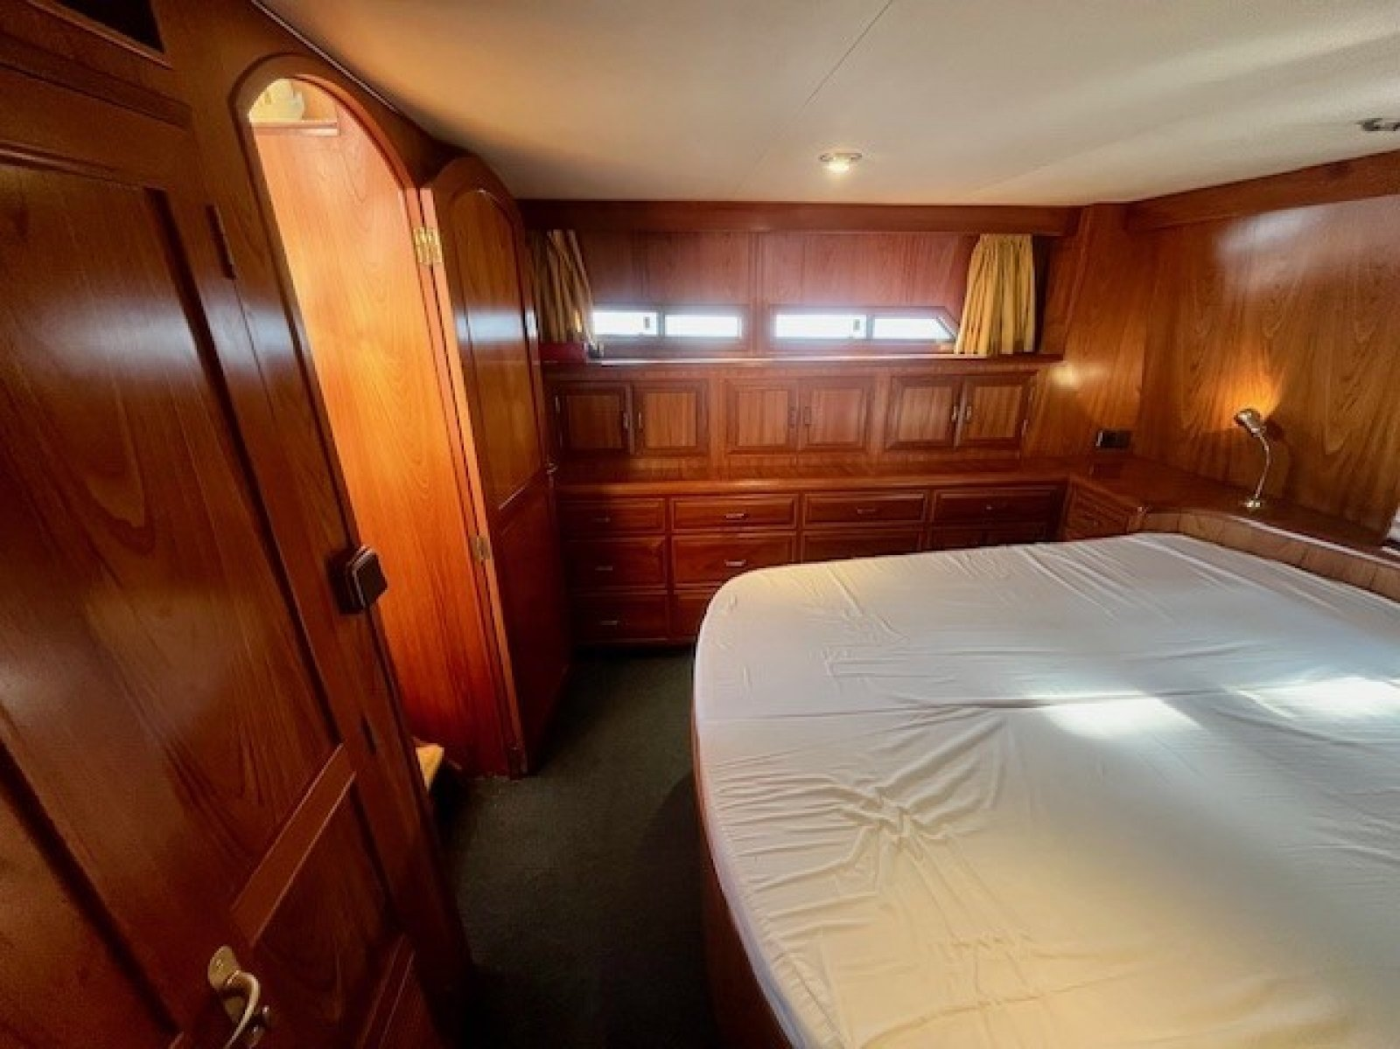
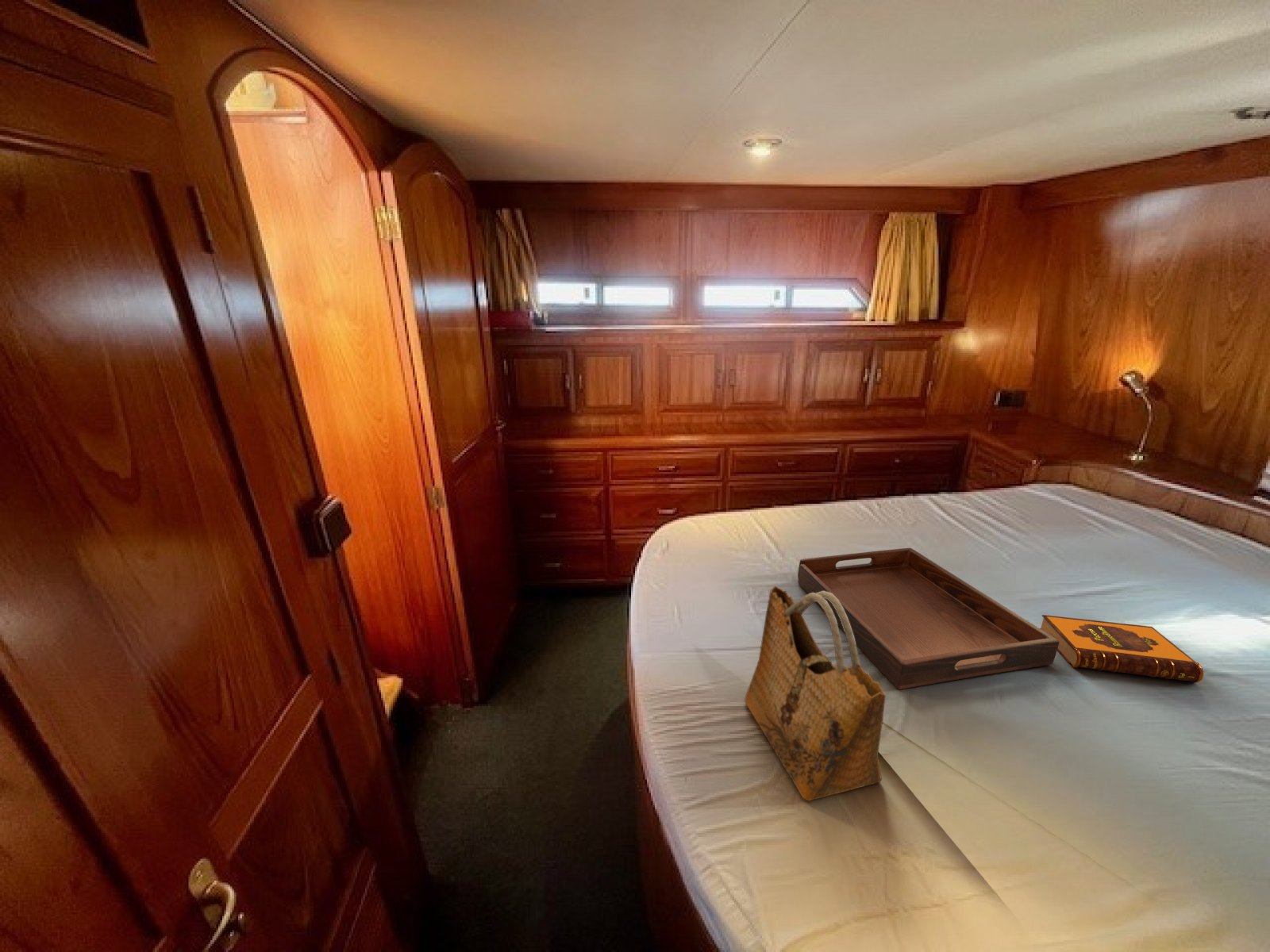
+ grocery bag [744,585,887,801]
+ serving tray [797,547,1060,690]
+ hardback book [1040,614,1204,684]
